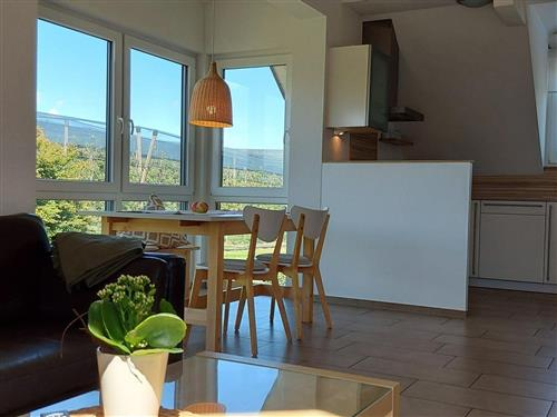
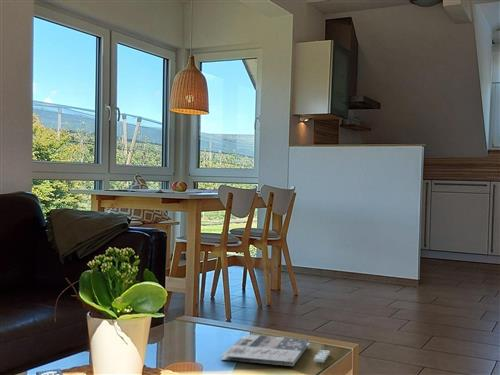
+ magazine [219,334,331,367]
